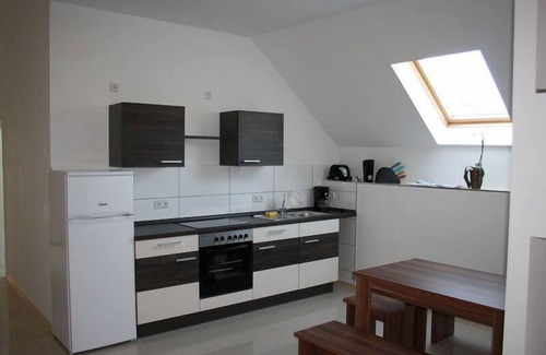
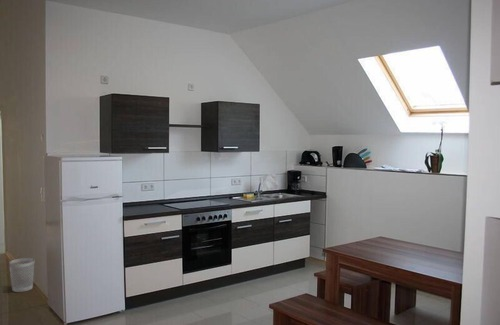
+ wastebasket [8,257,36,293]
